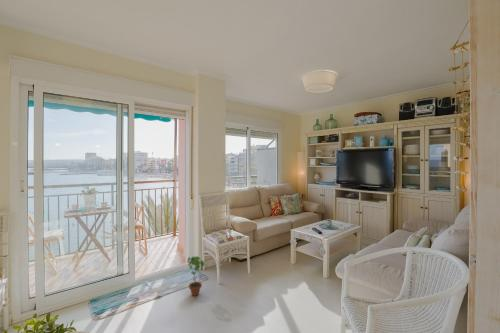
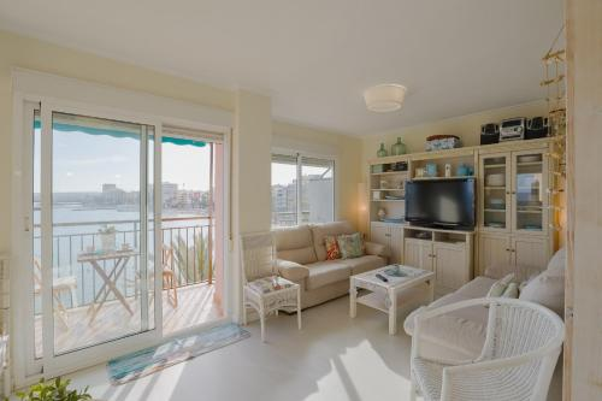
- potted plant [186,255,205,297]
